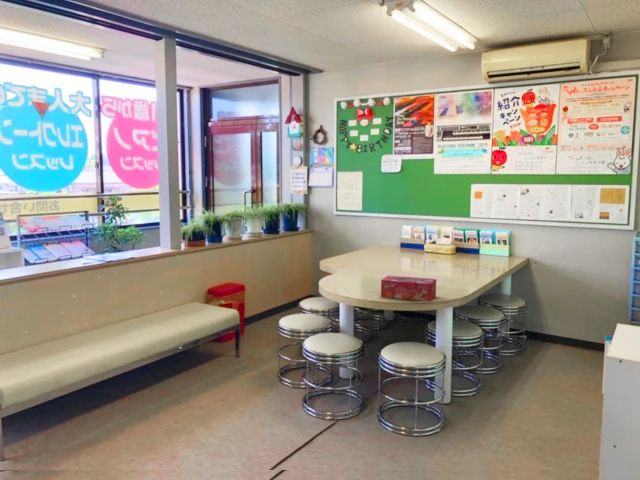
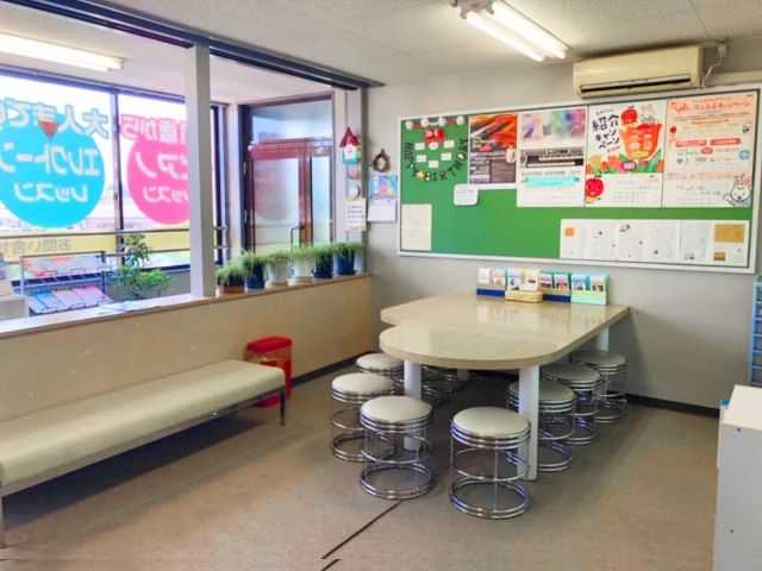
- tissue box [380,275,437,302]
